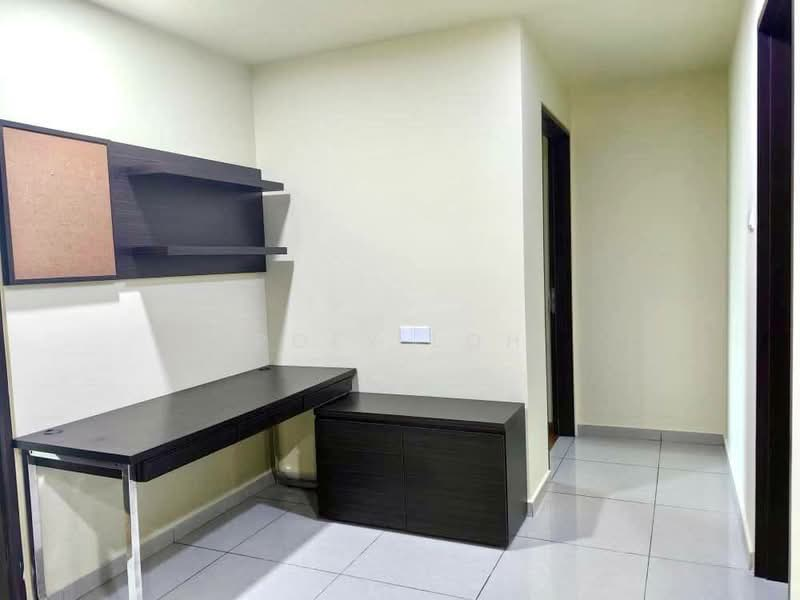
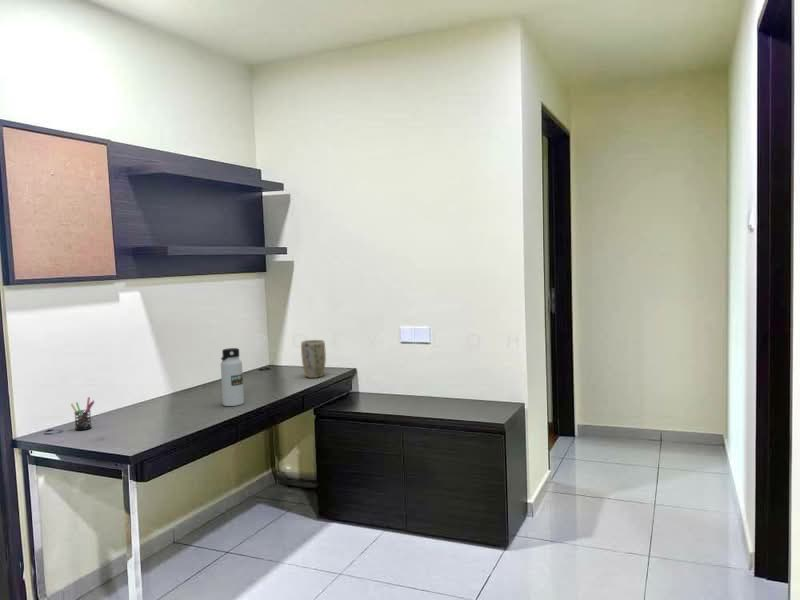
+ plant pot [300,339,327,379]
+ water bottle [220,347,245,407]
+ pen holder [70,396,95,431]
